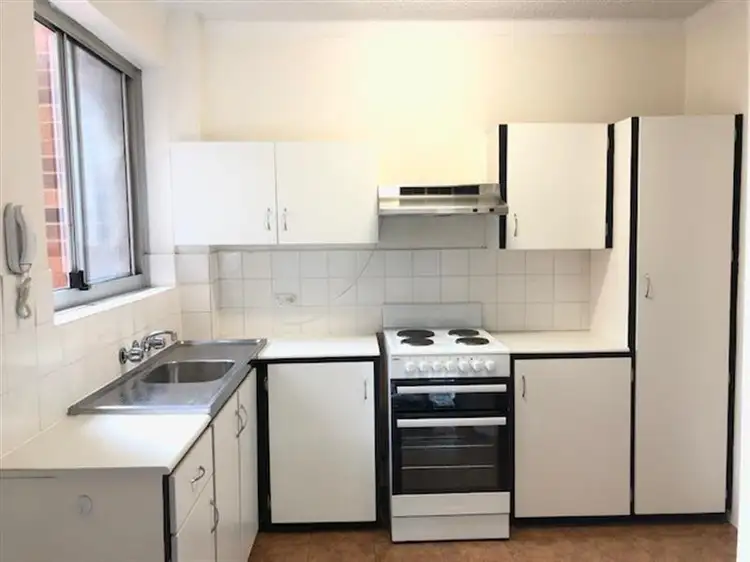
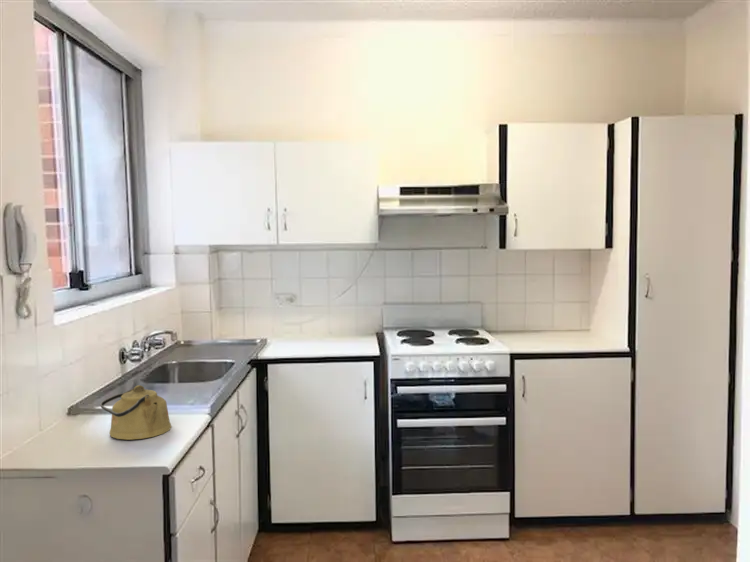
+ kettle [99,384,173,441]
